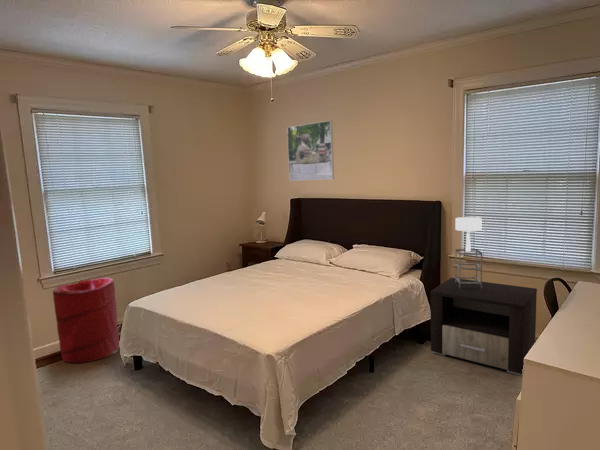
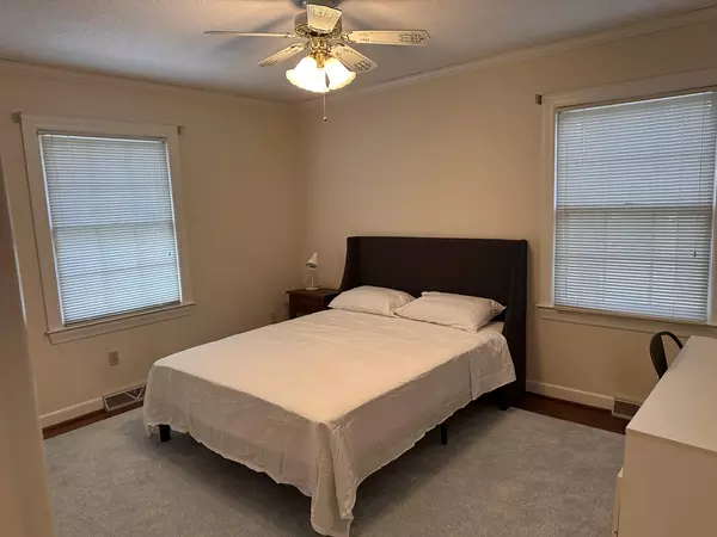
- nightstand [429,277,538,377]
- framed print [286,120,335,182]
- table lamp [454,216,483,289]
- laundry hamper [52,276,121,364]
